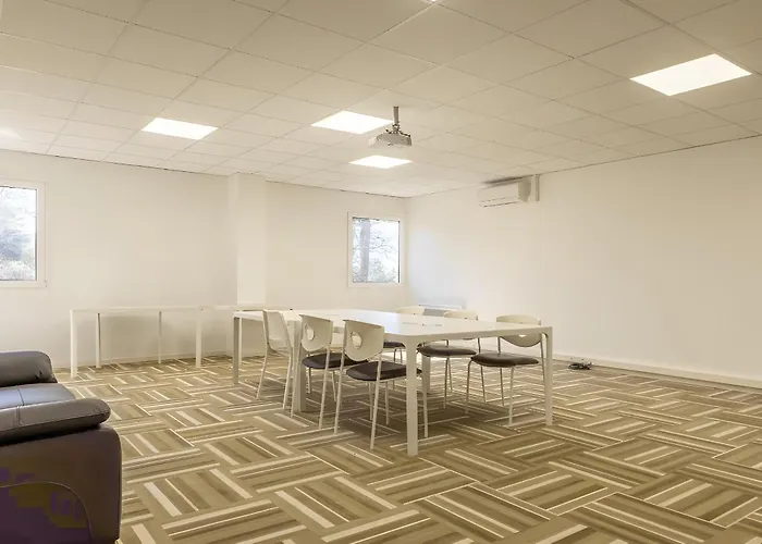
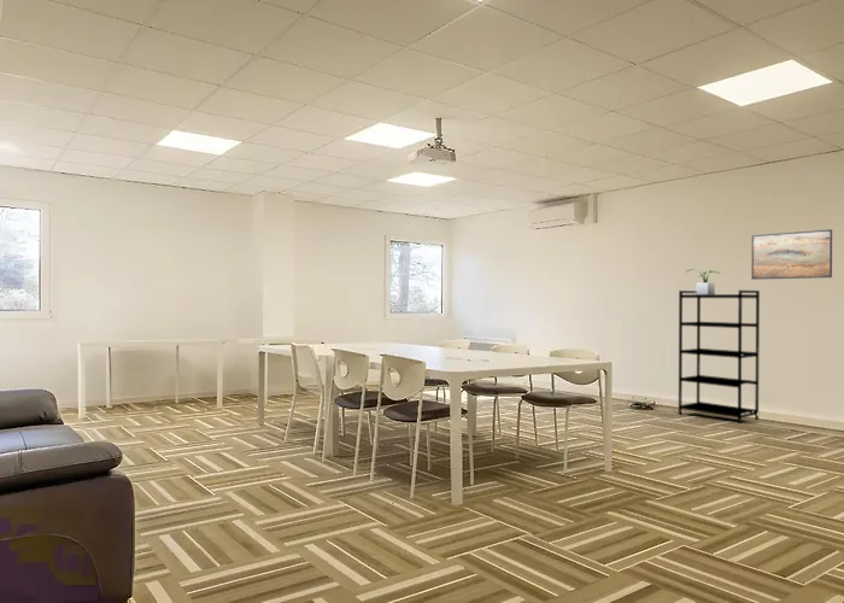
+ shelving unit [678,289,761,425]
+ potted plant [686,268,721,294]
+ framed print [750,228,833,281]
